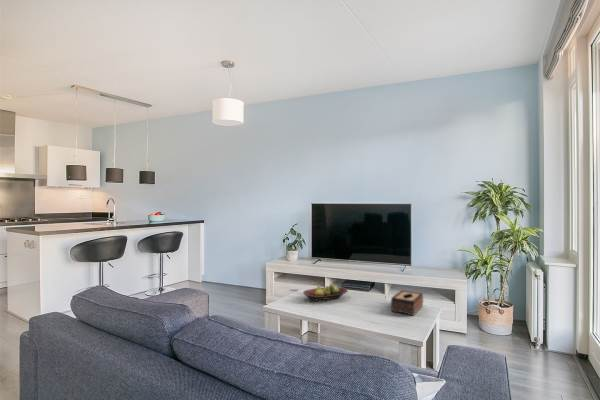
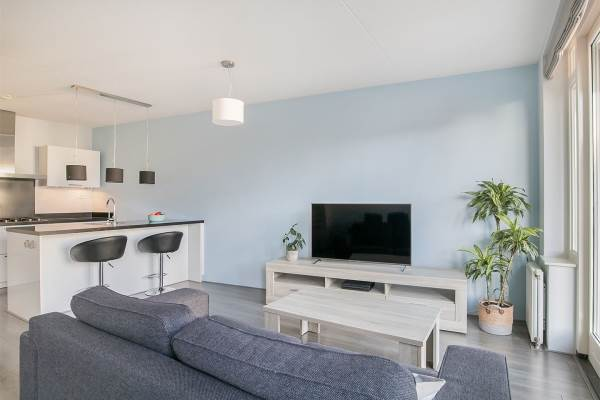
- fruit bowl [302,283,349,302]
- tissue box [390,289,424,317]
